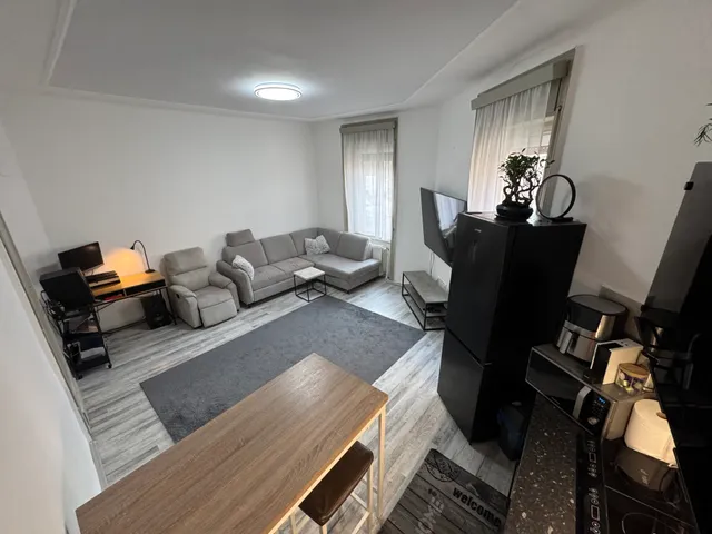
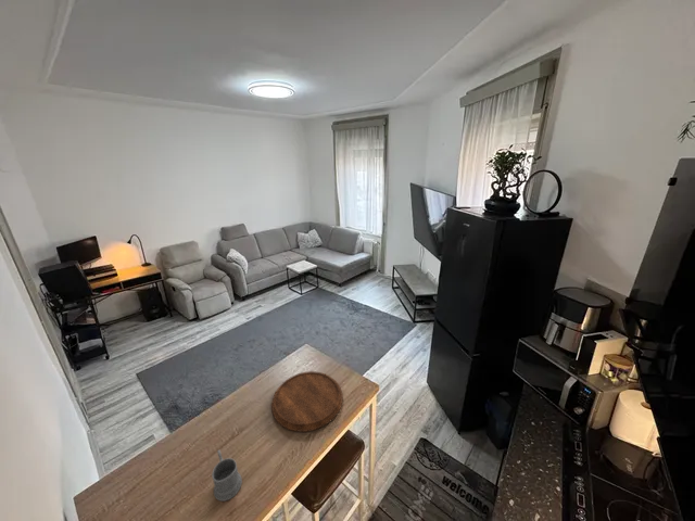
+ cutting board [270,370,344,433]
+ mug [211,449,243,503]
